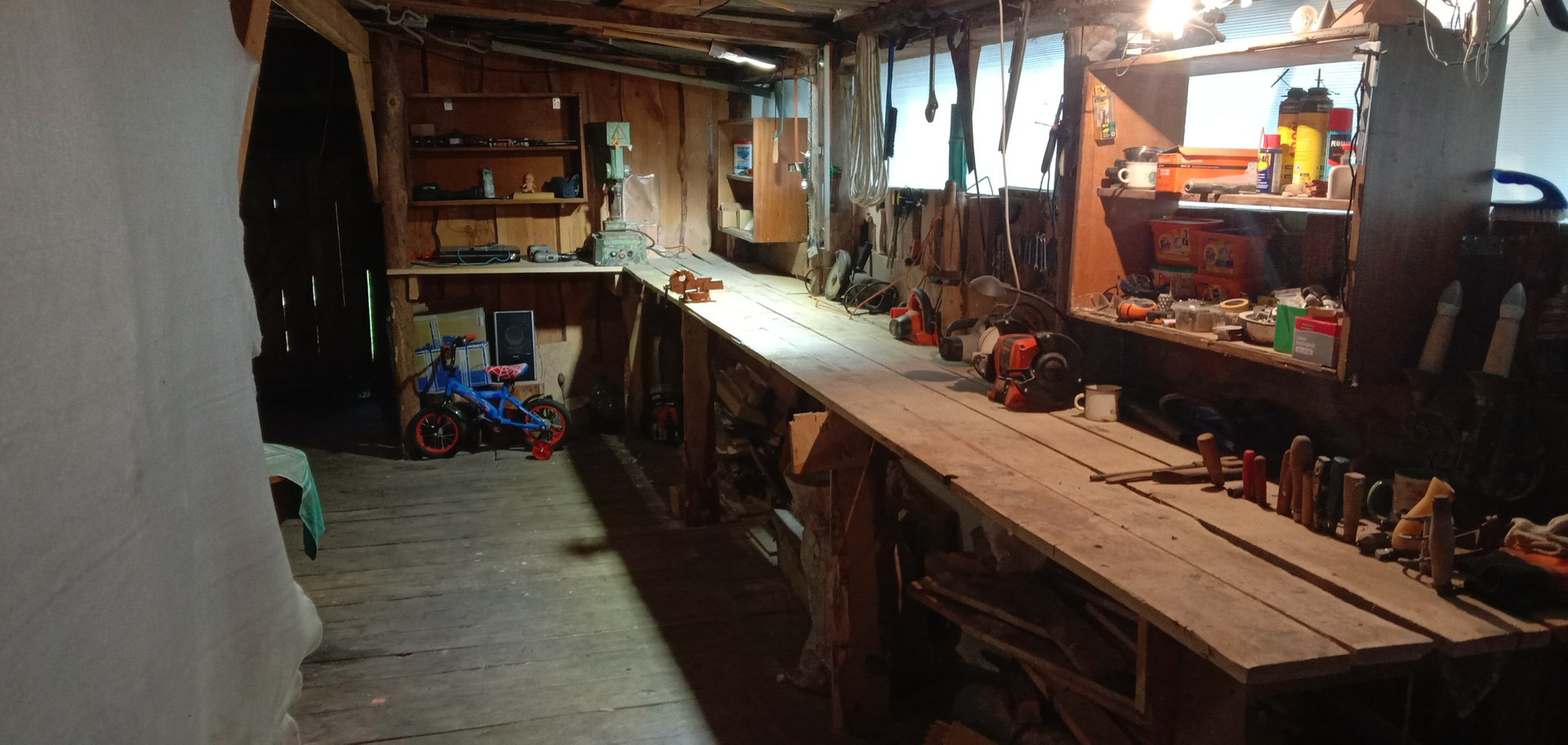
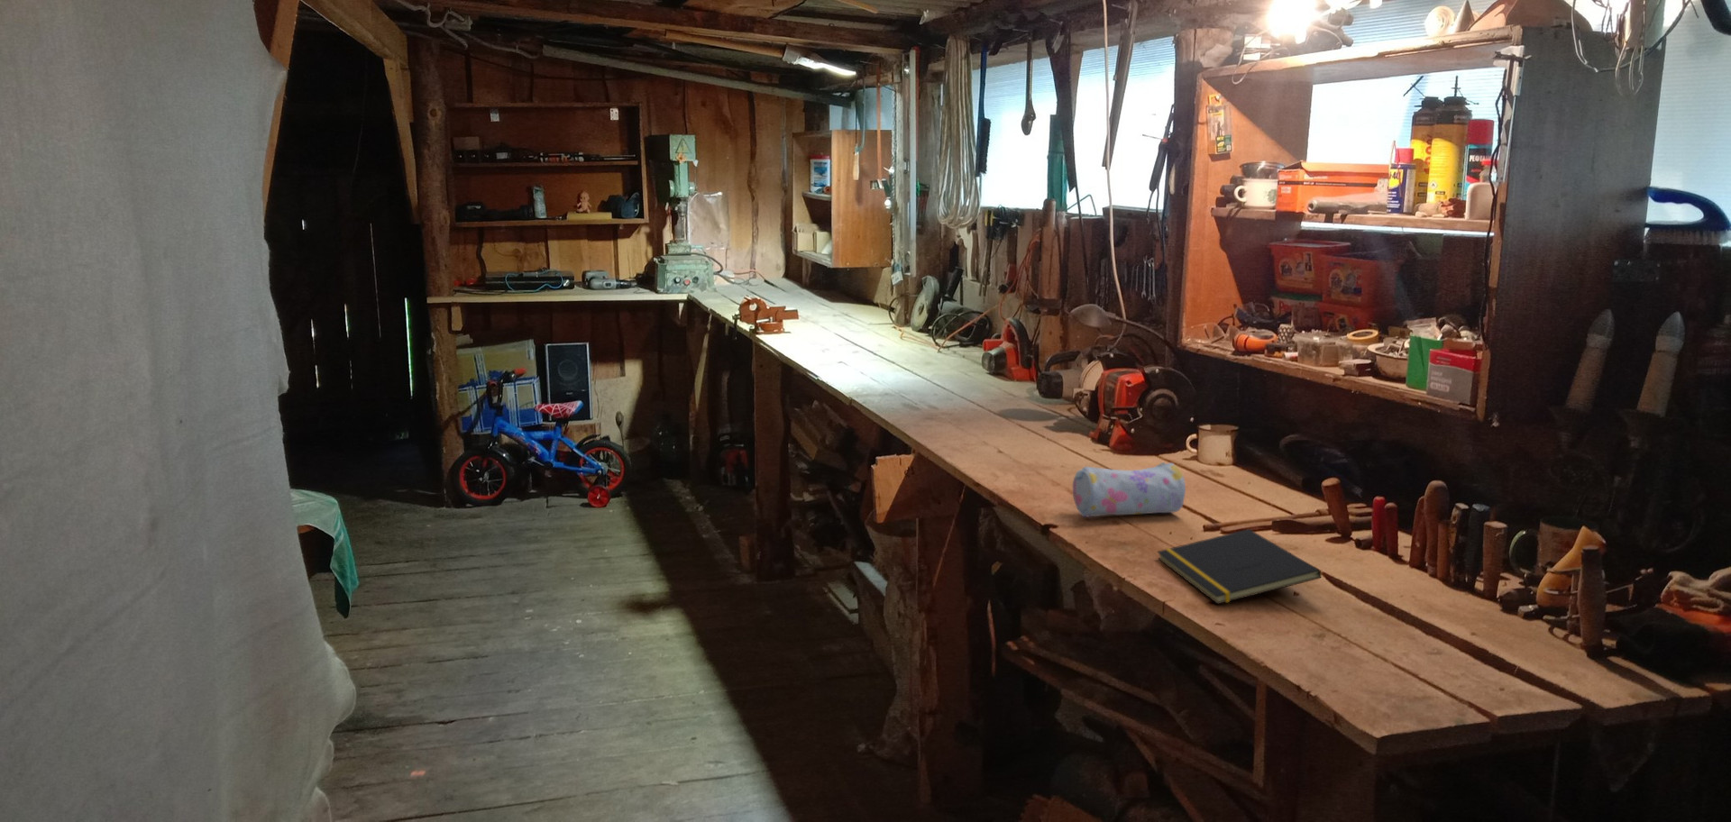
+ pencil case [1072,461,1187,517]
+ notepad [1157,529,1323,605]
